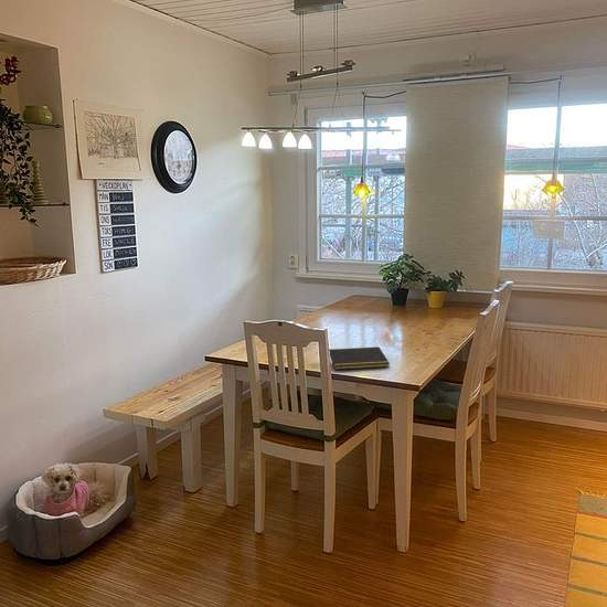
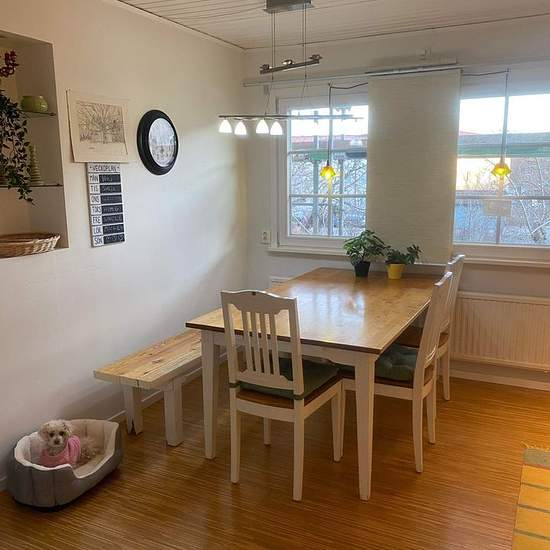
- notepad [328,345,391,371]
